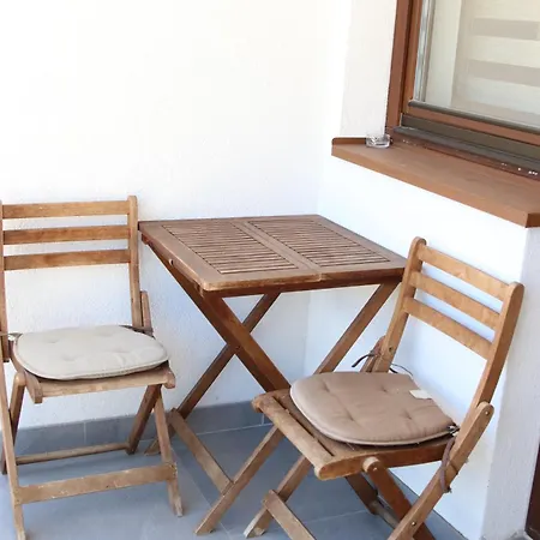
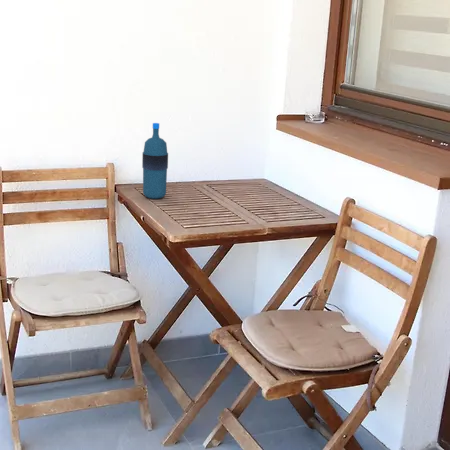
+ water bottle [141,122,169,200]
